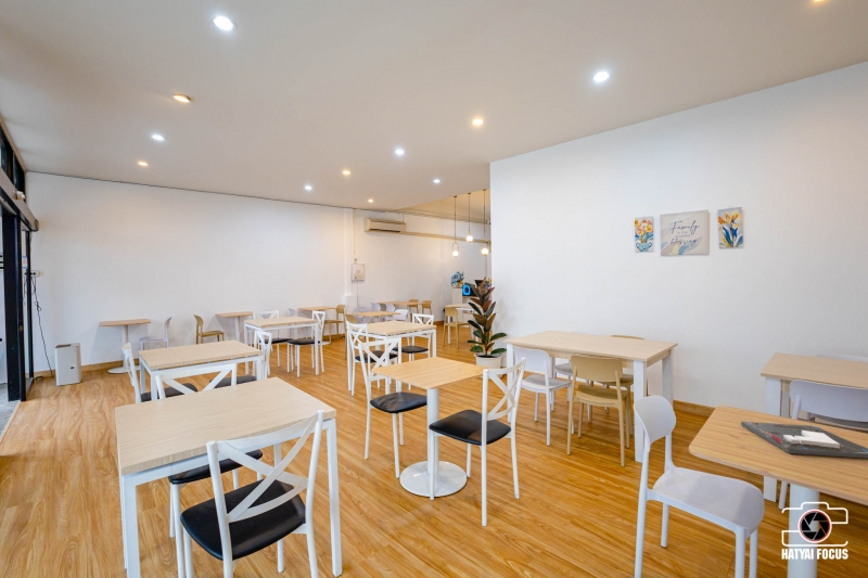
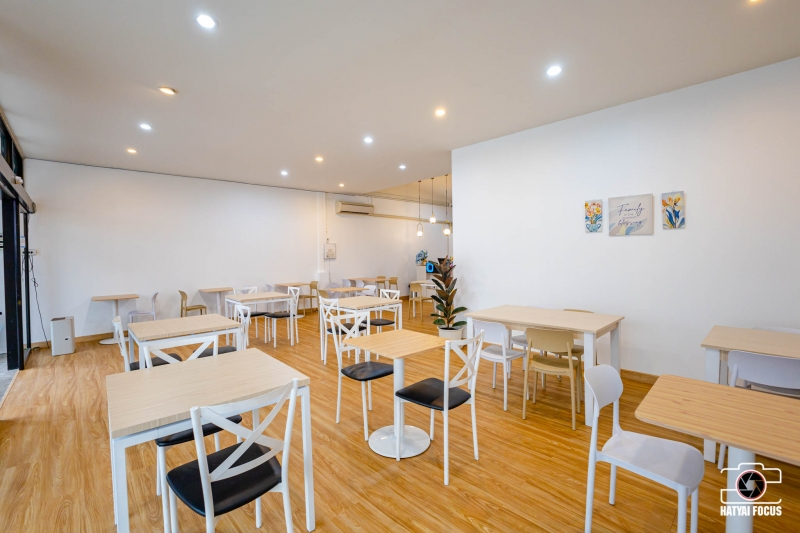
- board game [740,421,868,460]
